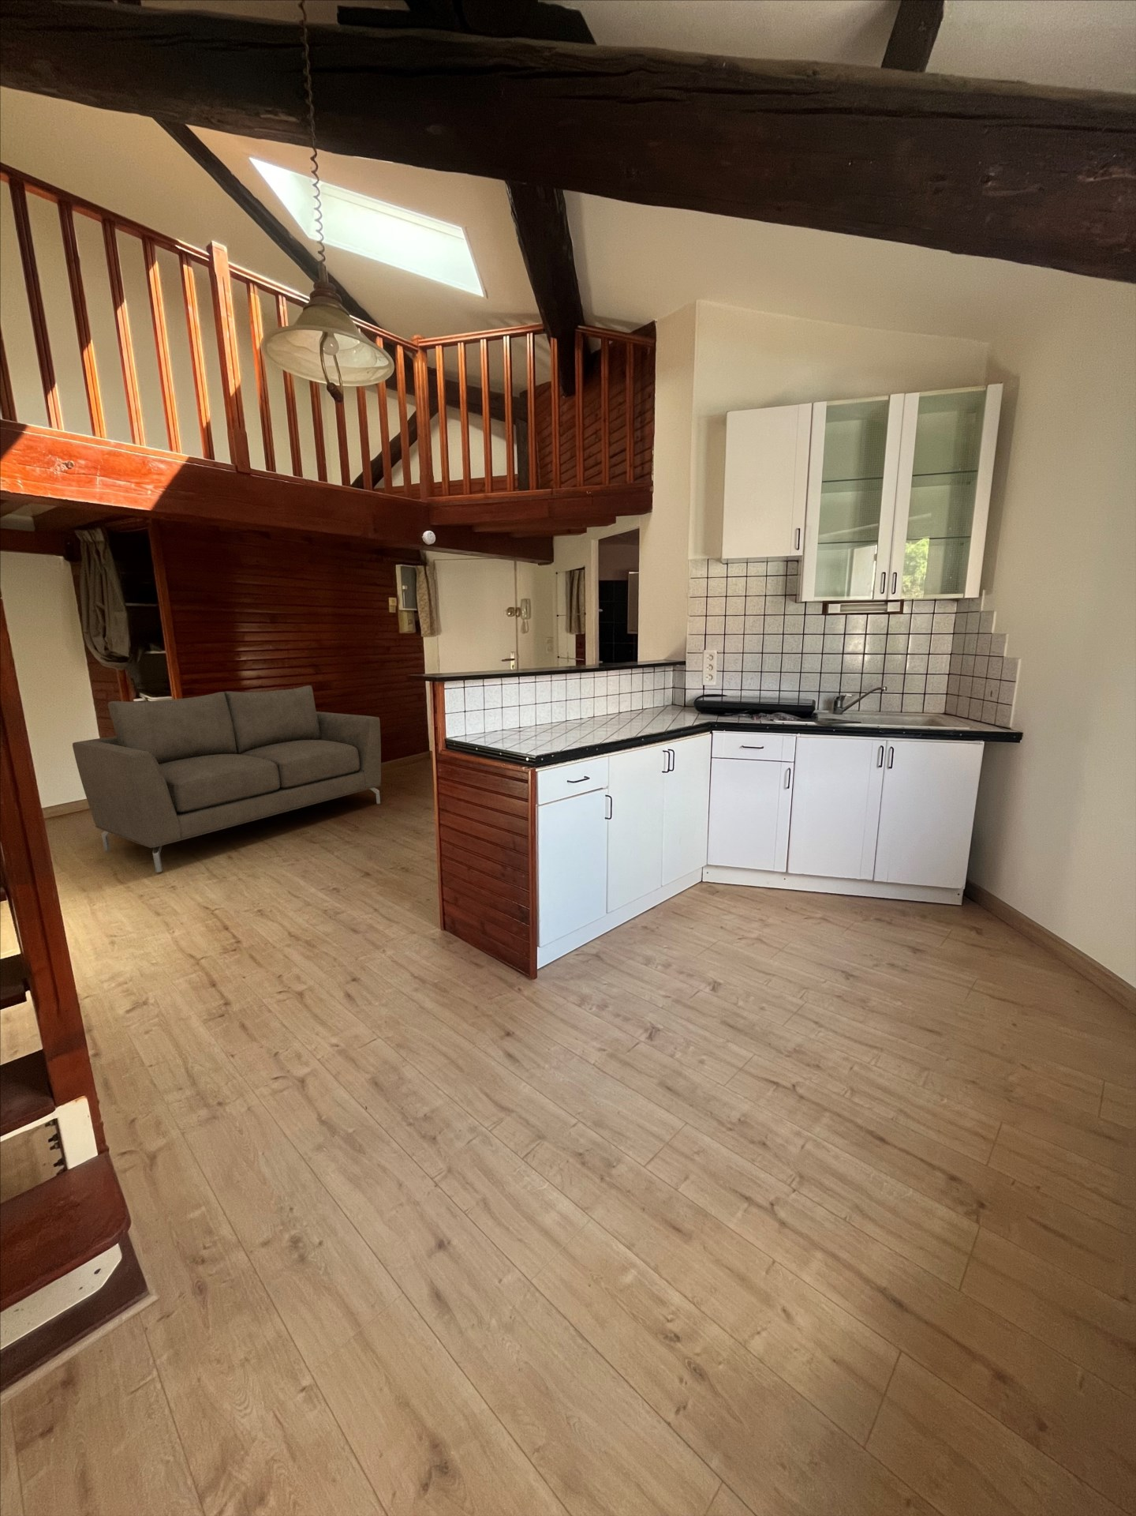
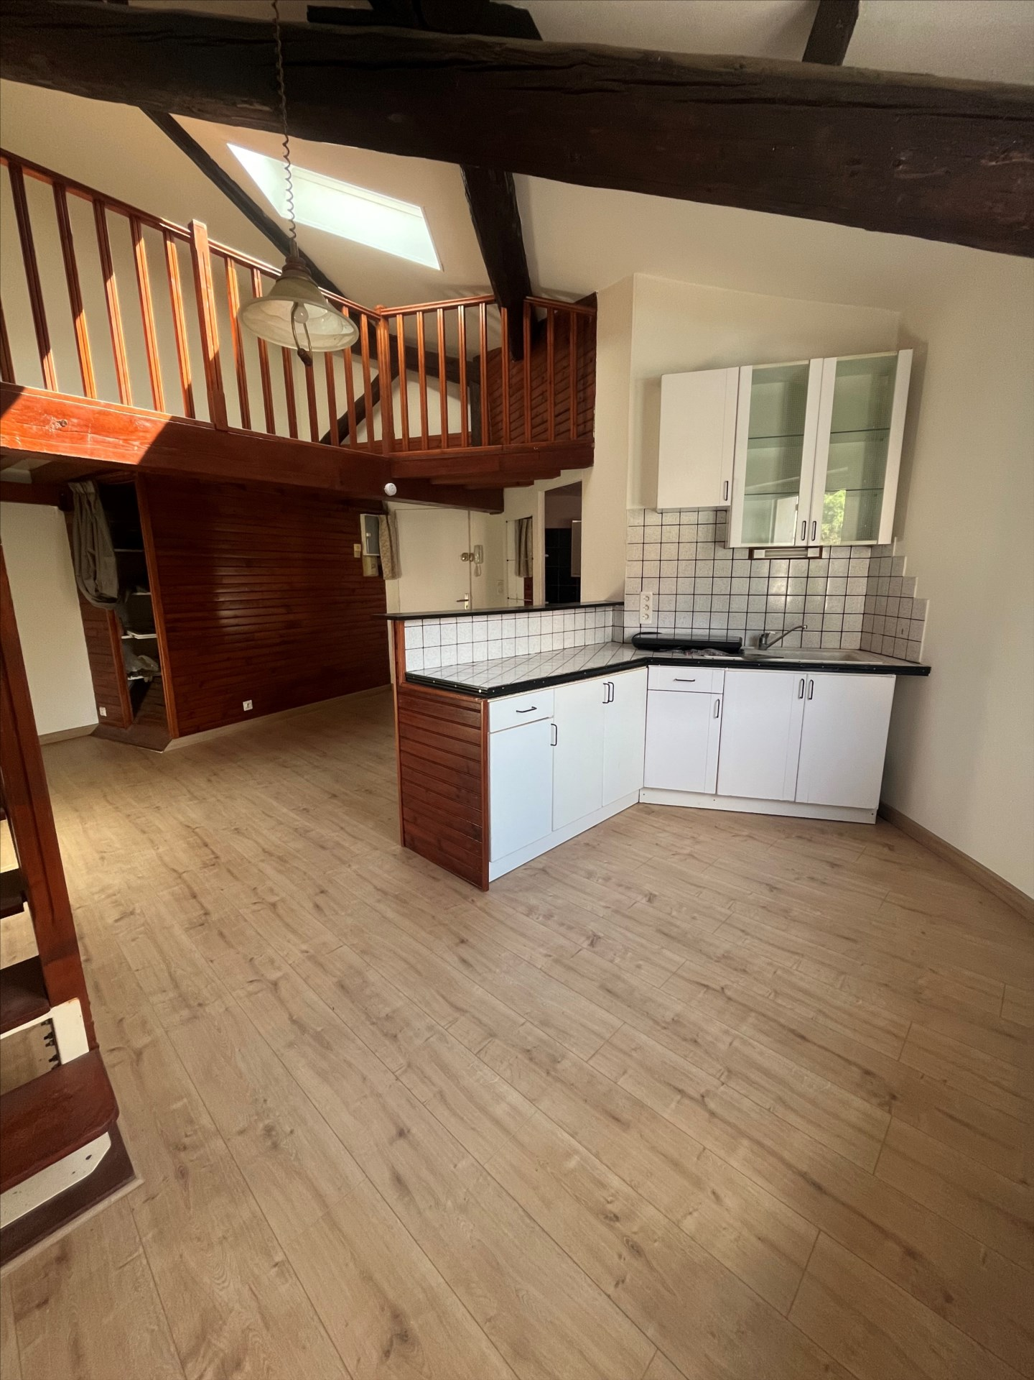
- sofa [72,684,382,874]
